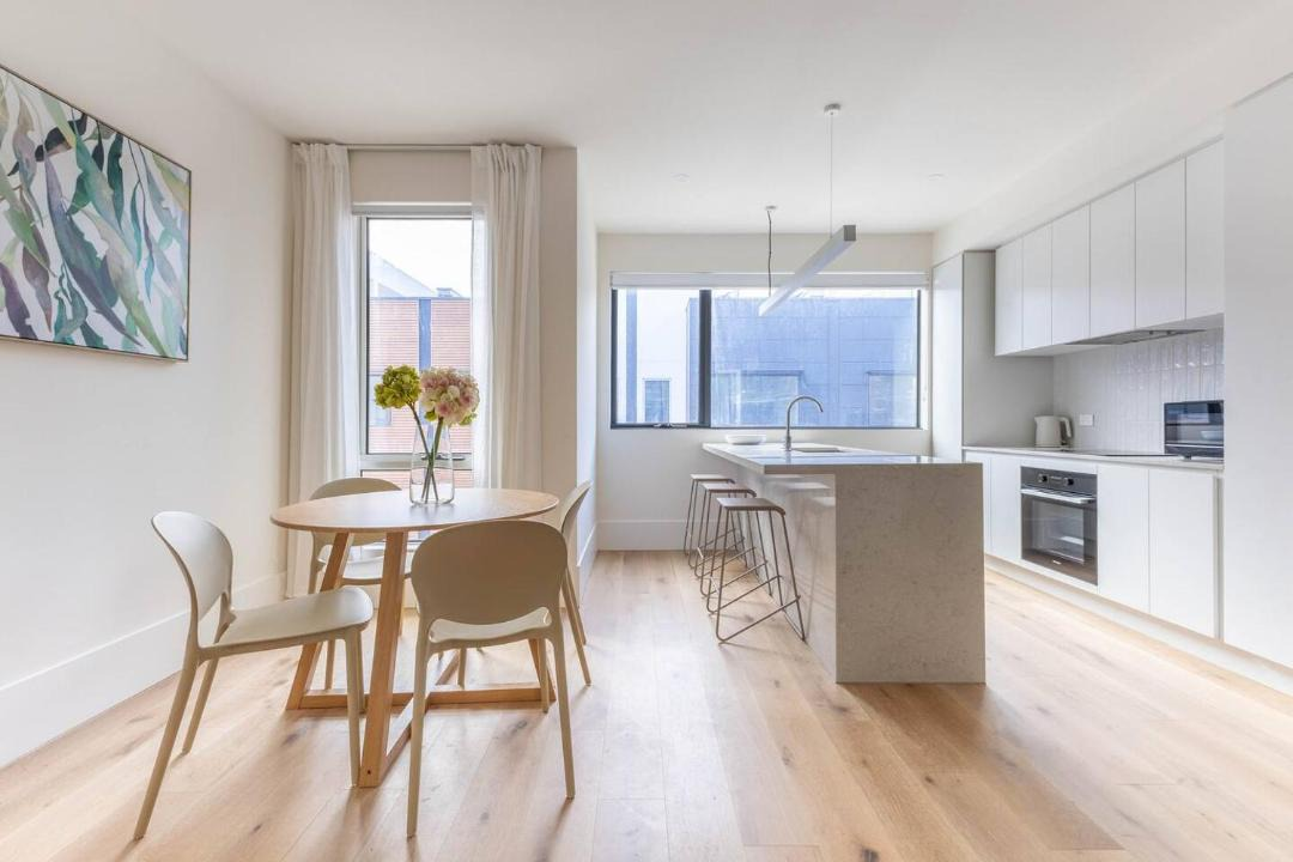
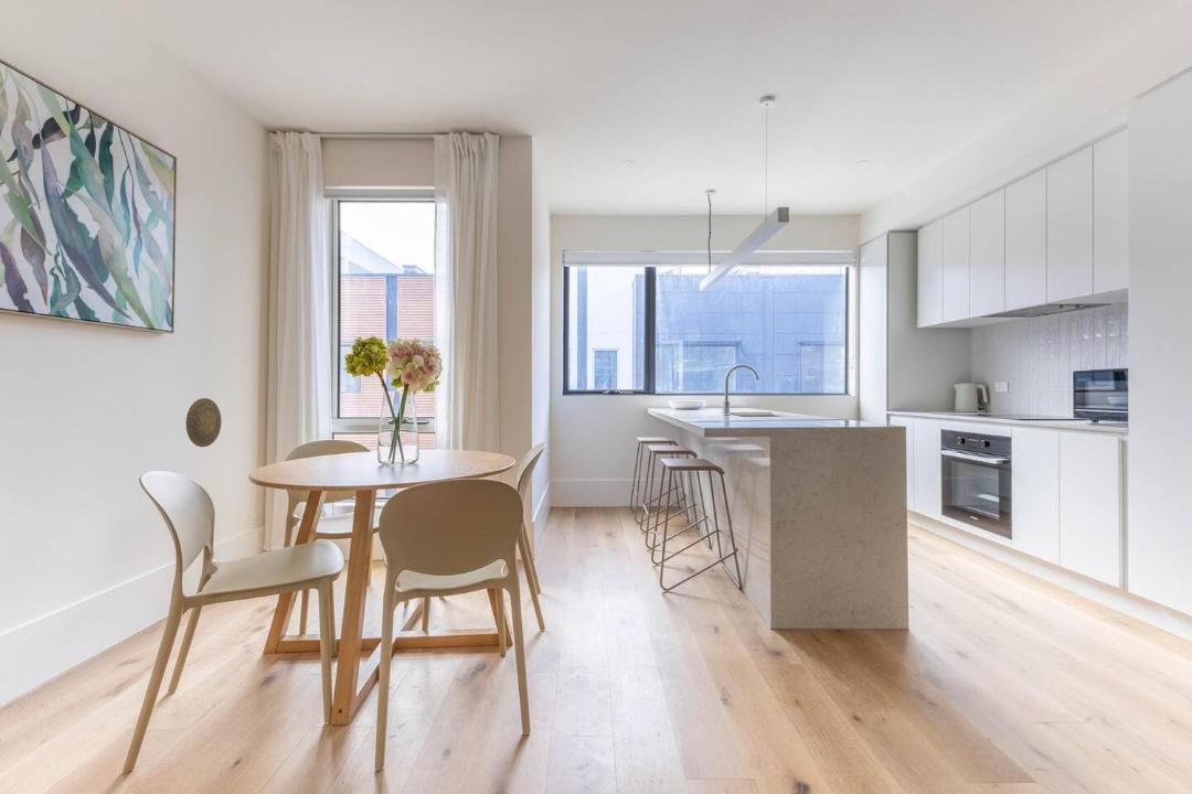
+ decorative plate [184,397,223,448]
